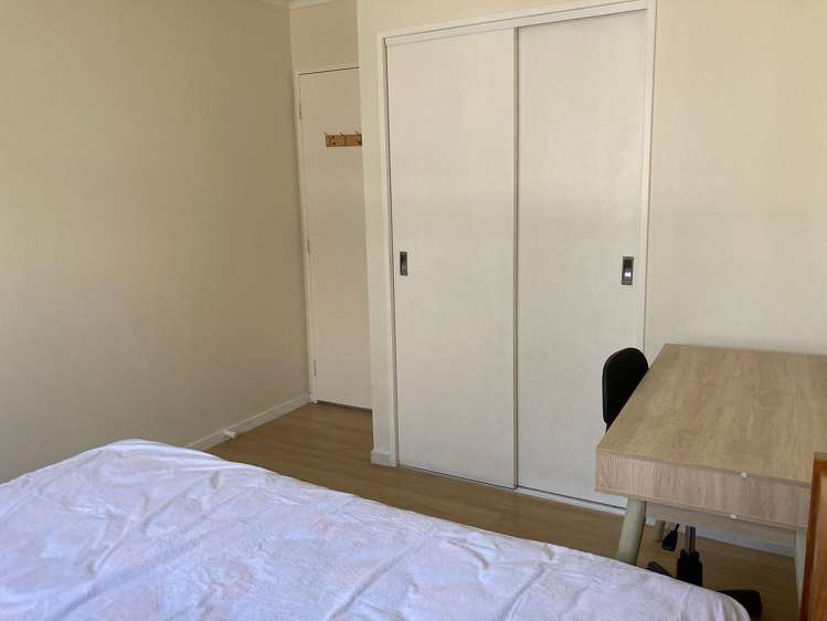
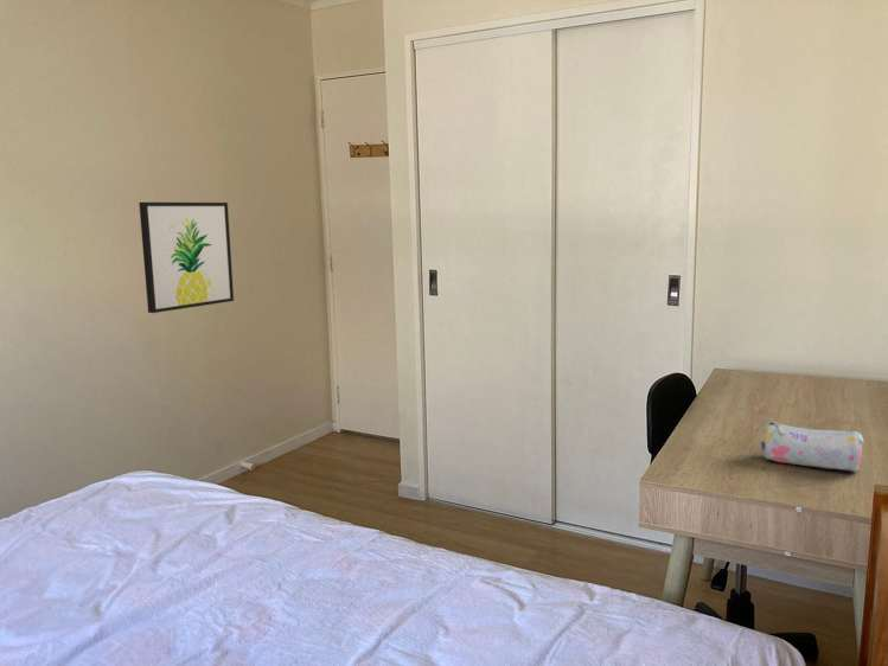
+ wall art [138,201,235,314]
+ pencil case [760,421,864,472]
